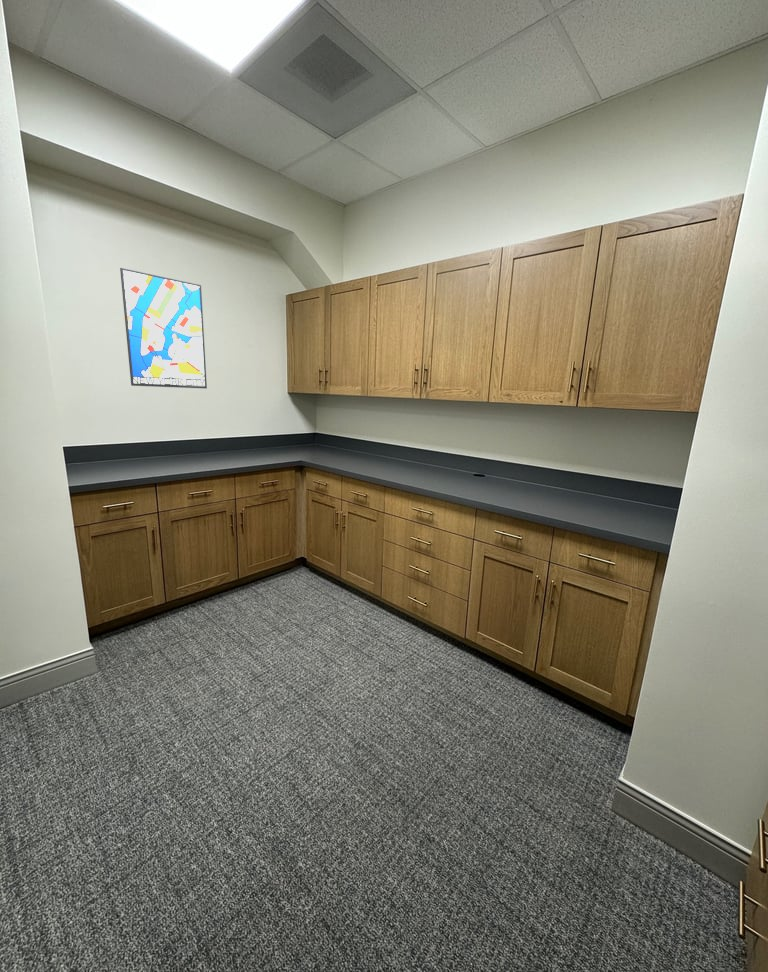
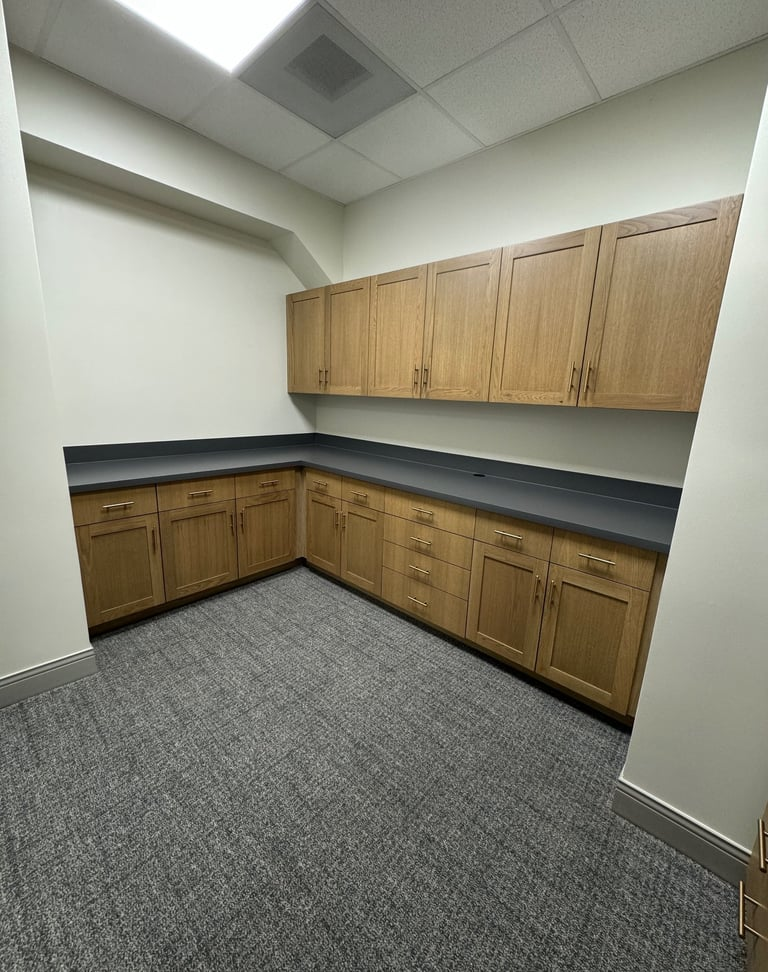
- wall art [119,267,208,390]
